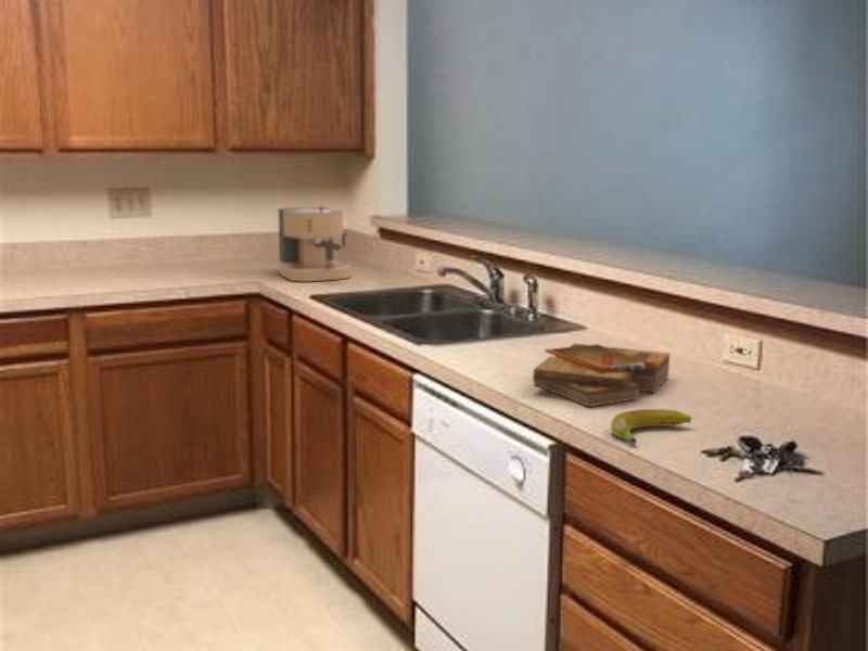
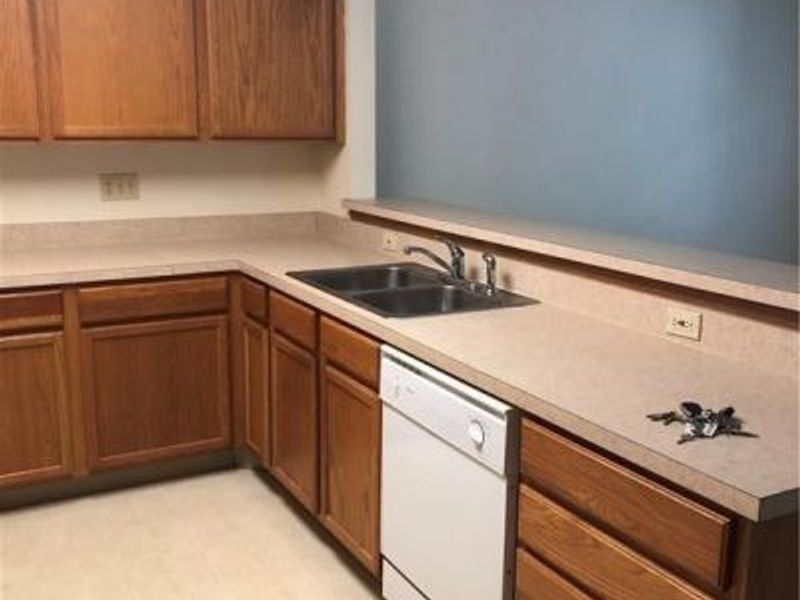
- coffee maker [277,205,352,282]
- clipboard [532,342,671,408]
- banana [610,408,692,446]
